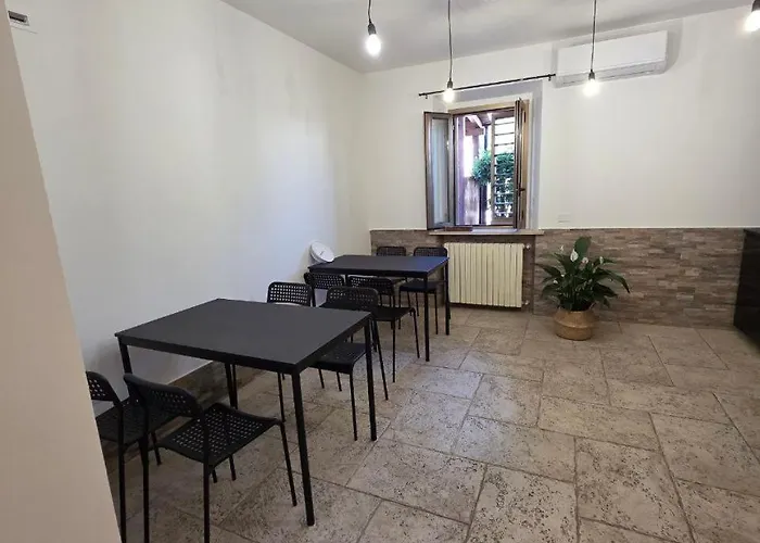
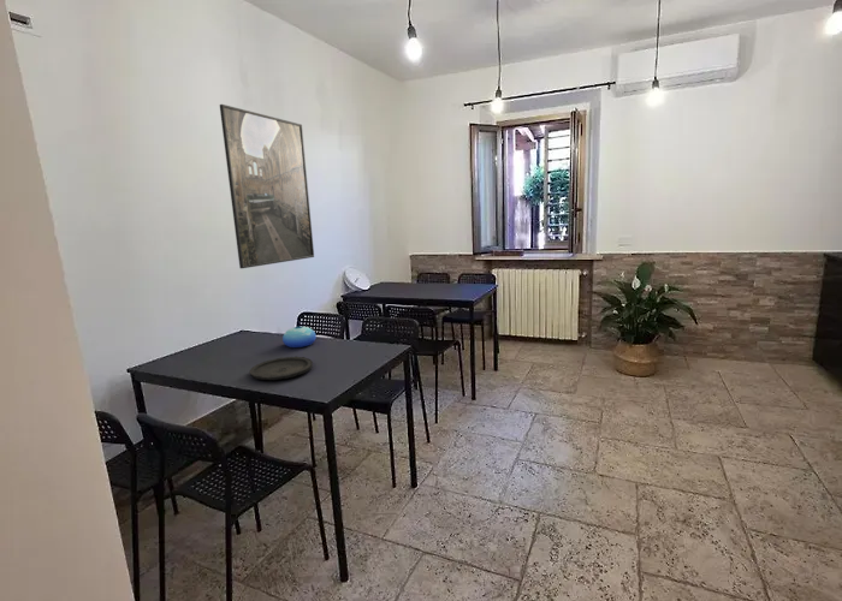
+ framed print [219,103,315,269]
+ bowl [281,326,318,349]
+ plate [248,356,314,381]
